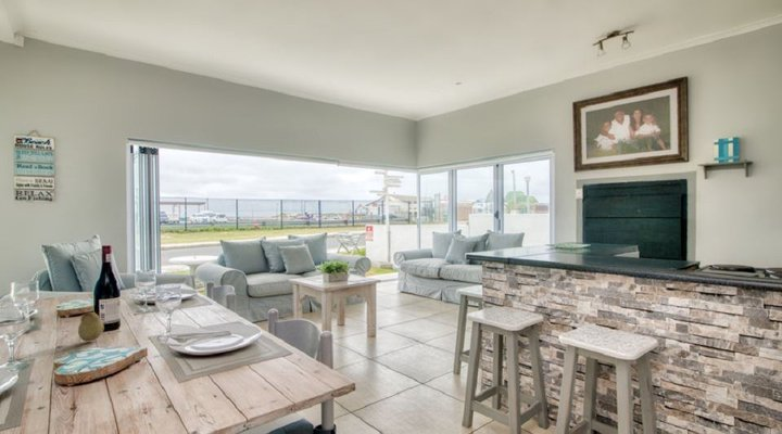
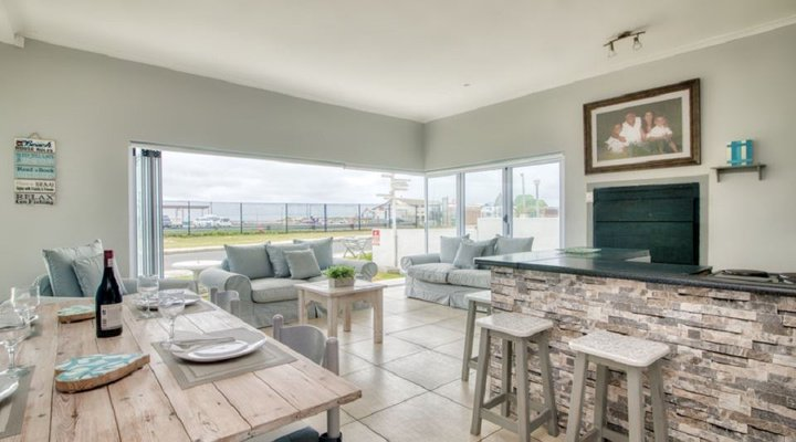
- fruit [77,309,105,343]
